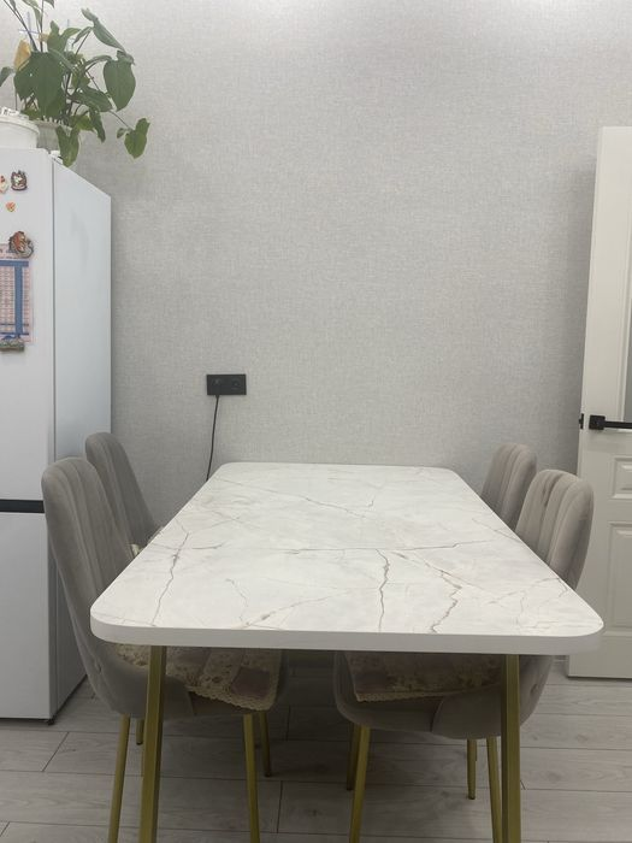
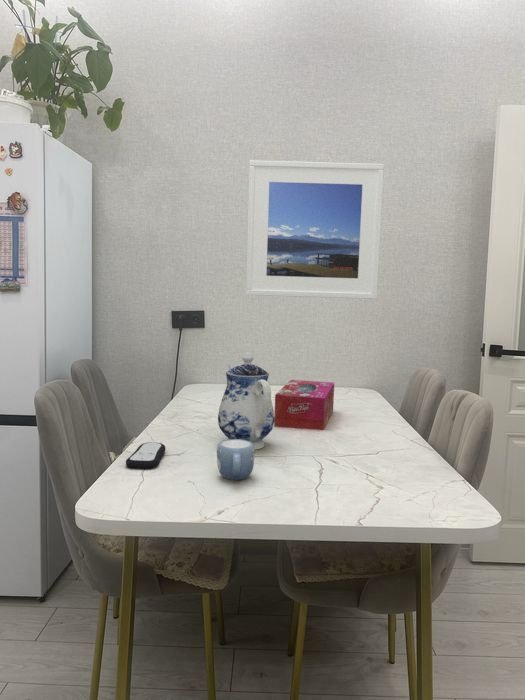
+ tissue box [273,379,335,431]
+ mug [216,439,256,481]
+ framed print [245,159,385,300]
+ remote control [125,441,166,470]
+ teapot [217,352,275,451]
